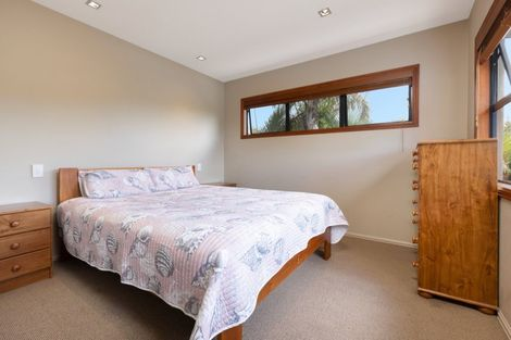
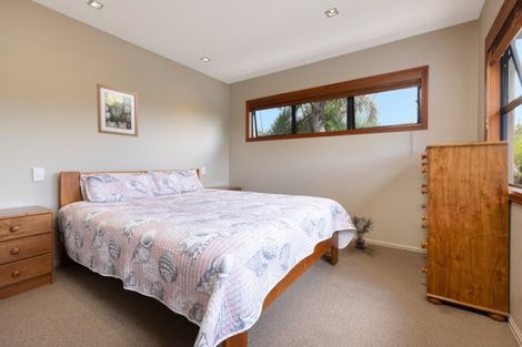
+ potted plant [350,214,375,249]
+ wall art [96,82,139,137]
